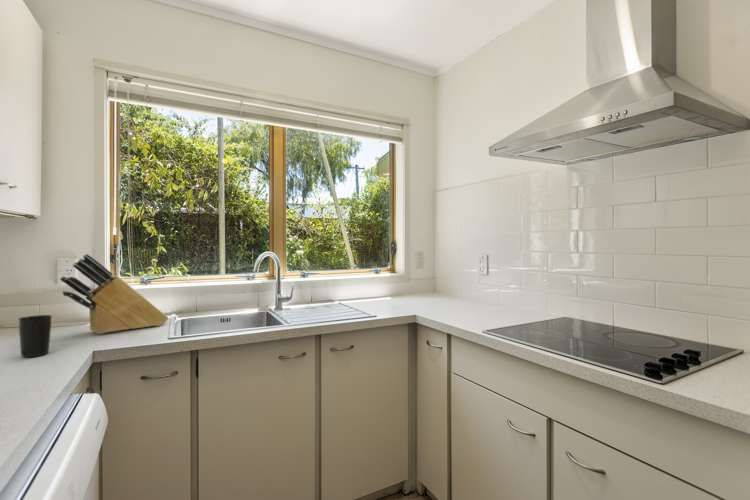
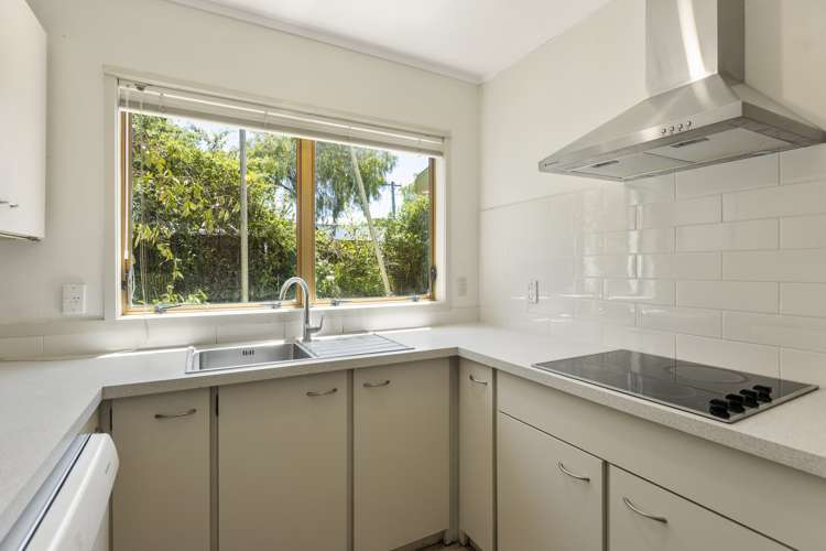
- cup [18,314,53,358]
- knife block [59,253,170,335]
